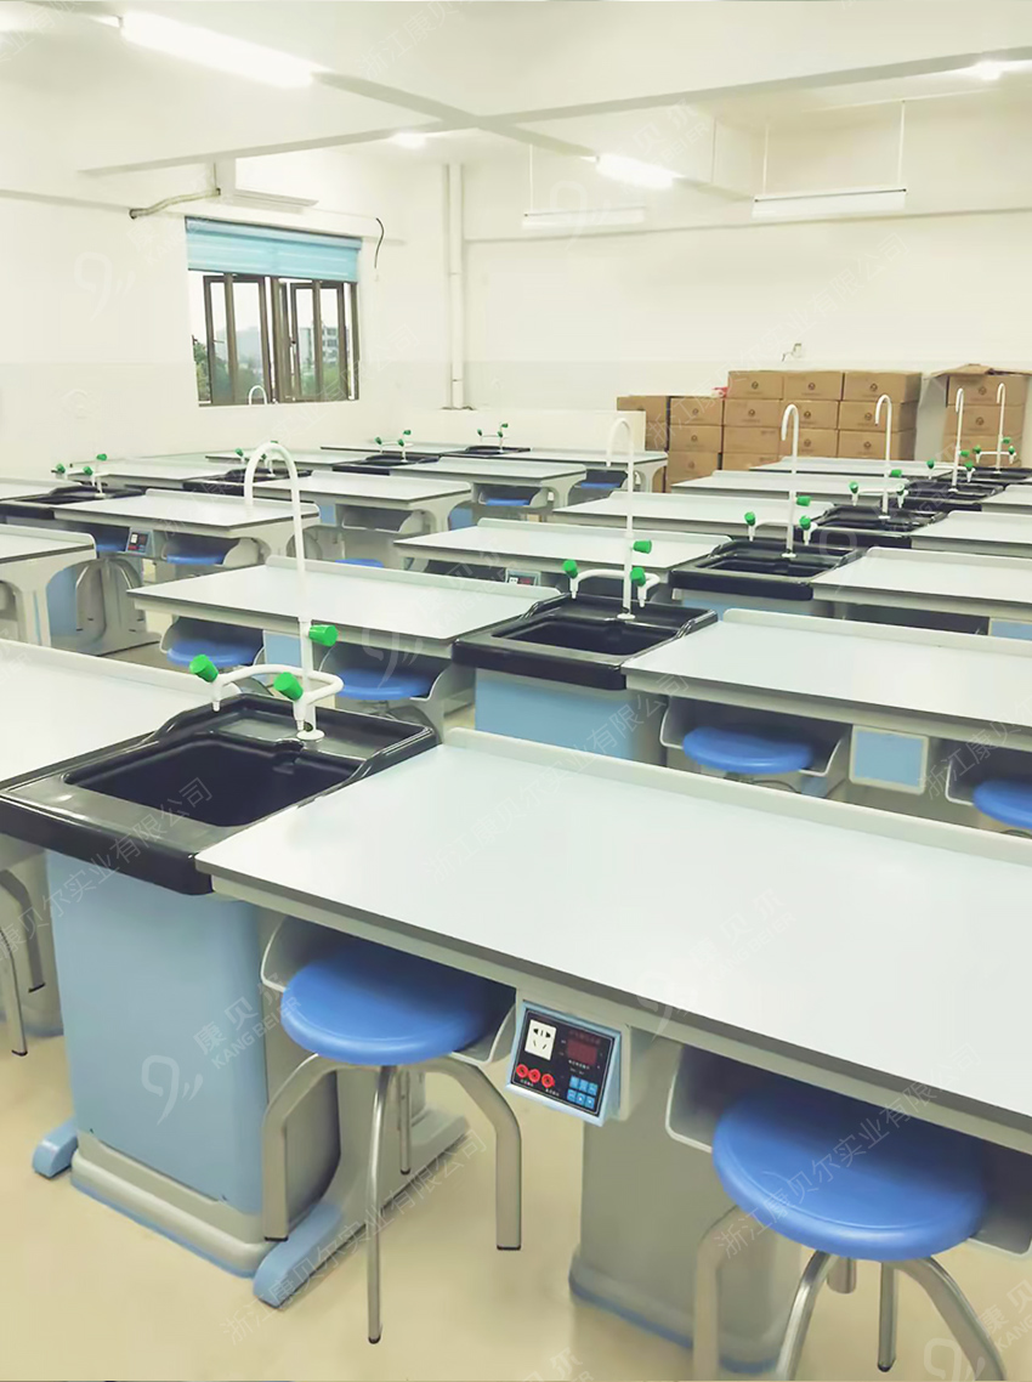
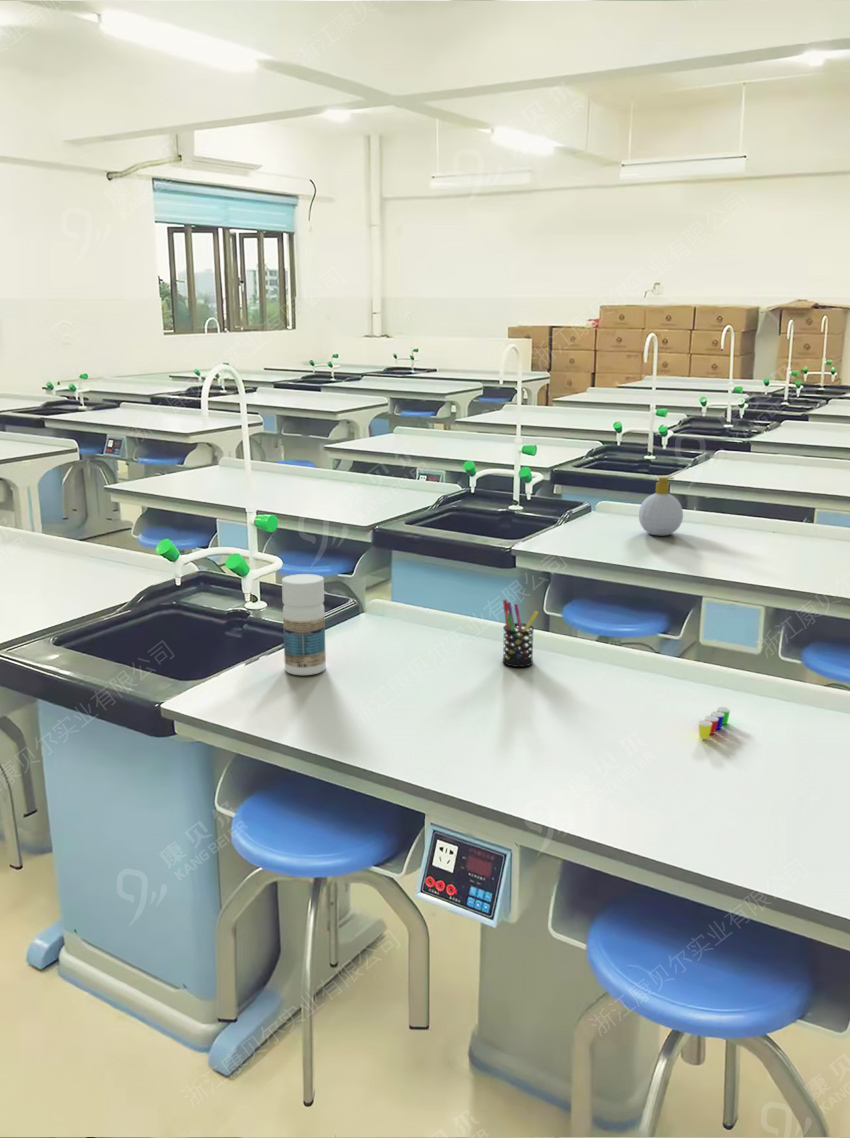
+ pen holder [502,599,539,668]
+ pill bottle [281,573,327,676]
+ soap bottle [638,476,684,536]
+ cup [697,706,731,740]
